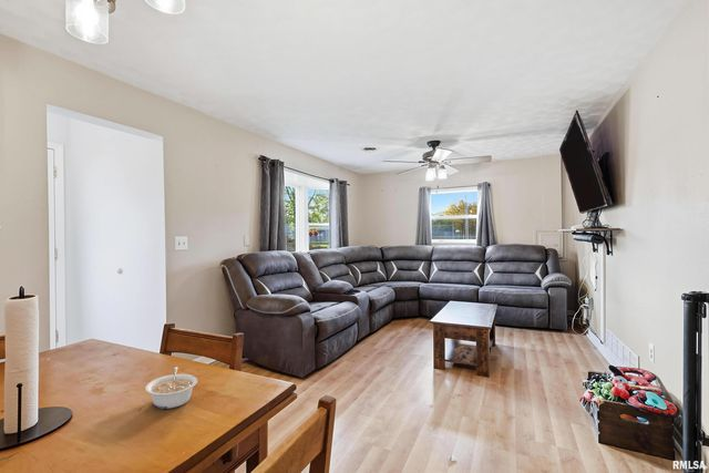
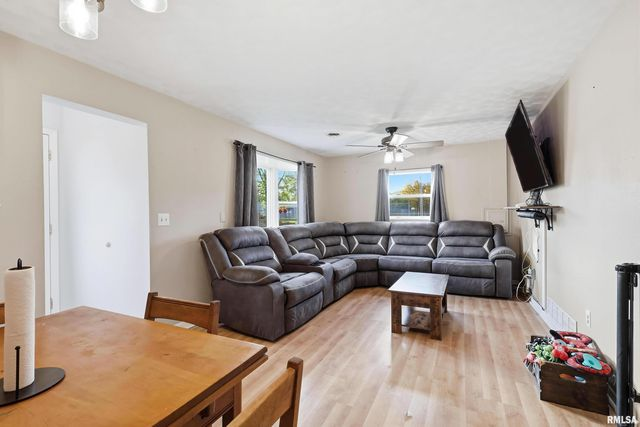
- legume [144,366,198,410]
